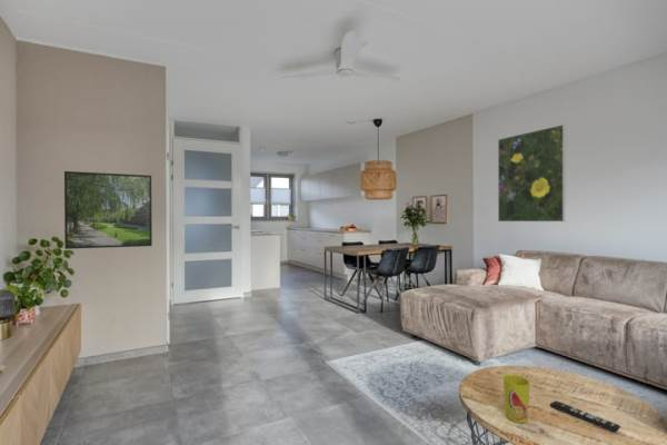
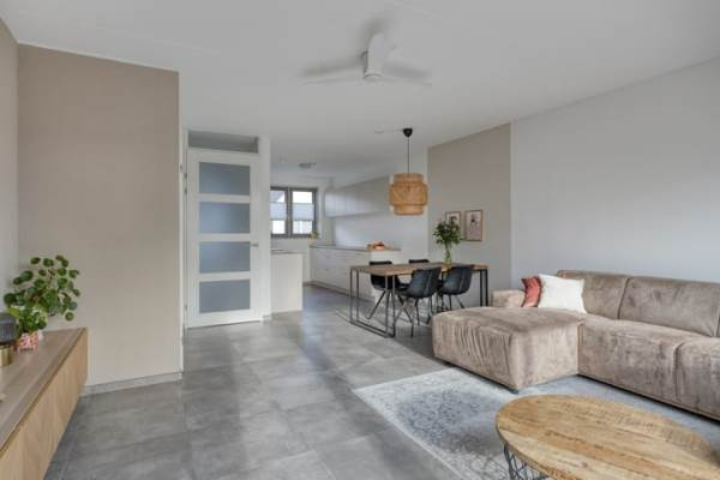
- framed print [63,170,153,250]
- remote control [549,399,621,433]
- cup [502,374,531,424]
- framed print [497,123,566,222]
